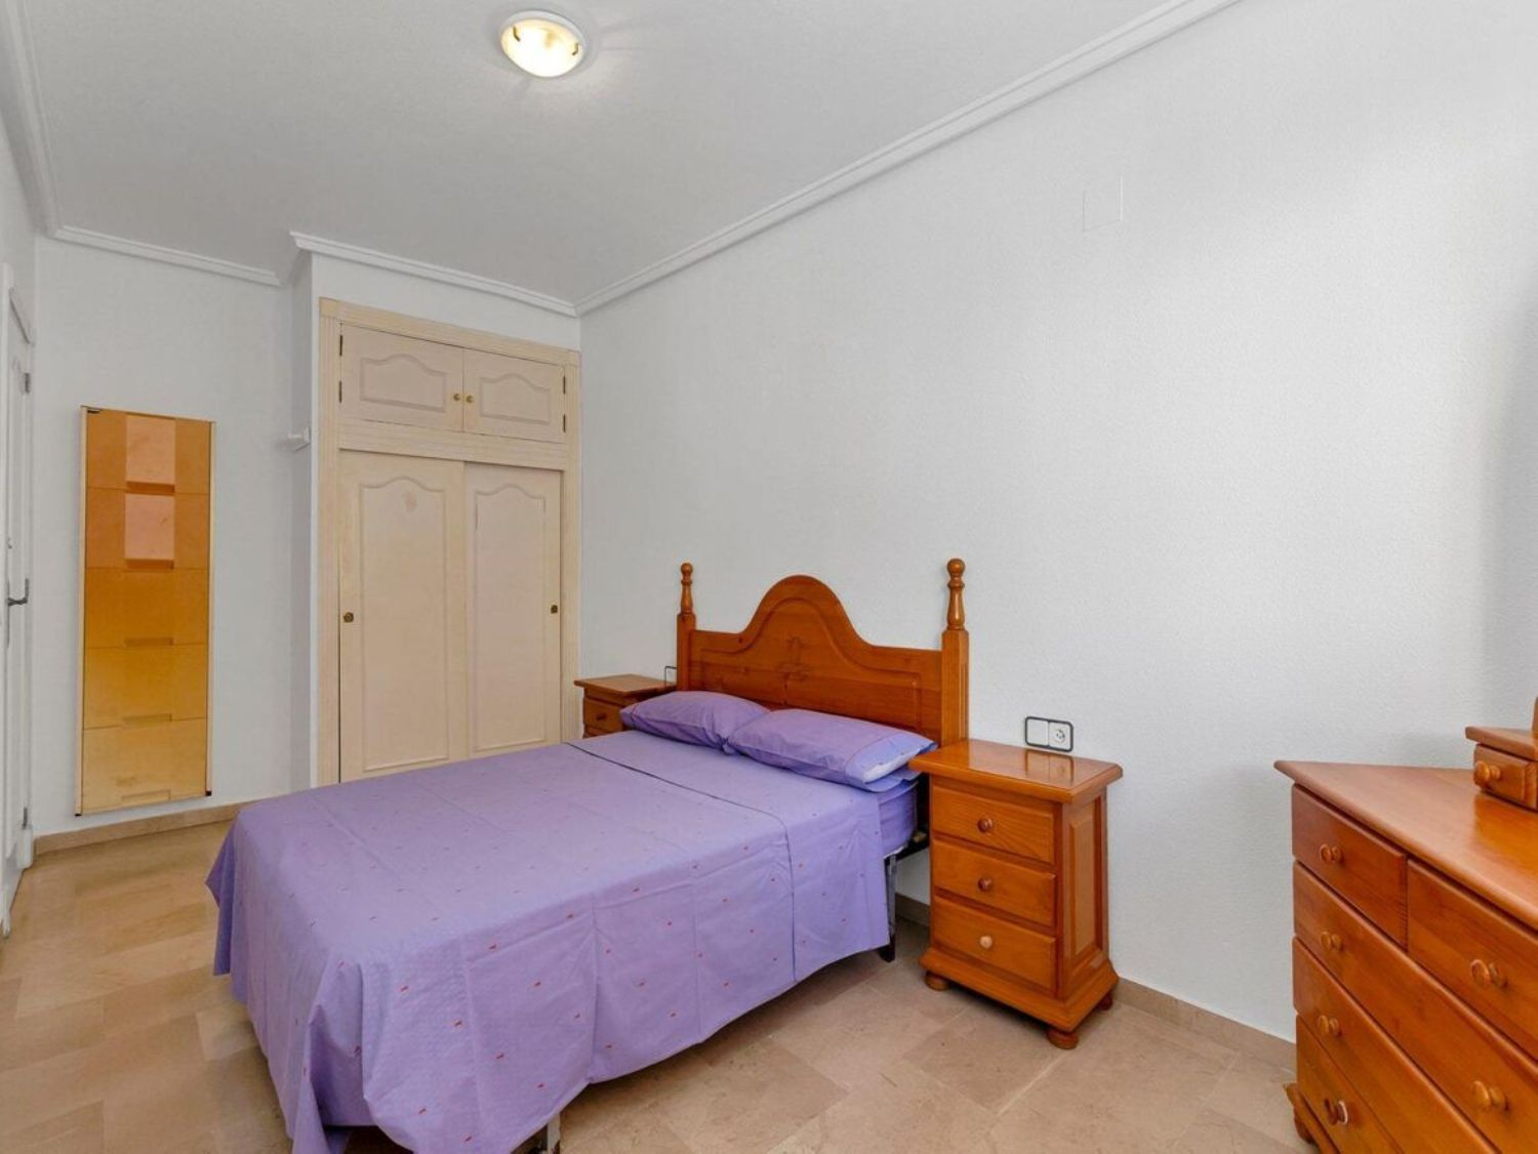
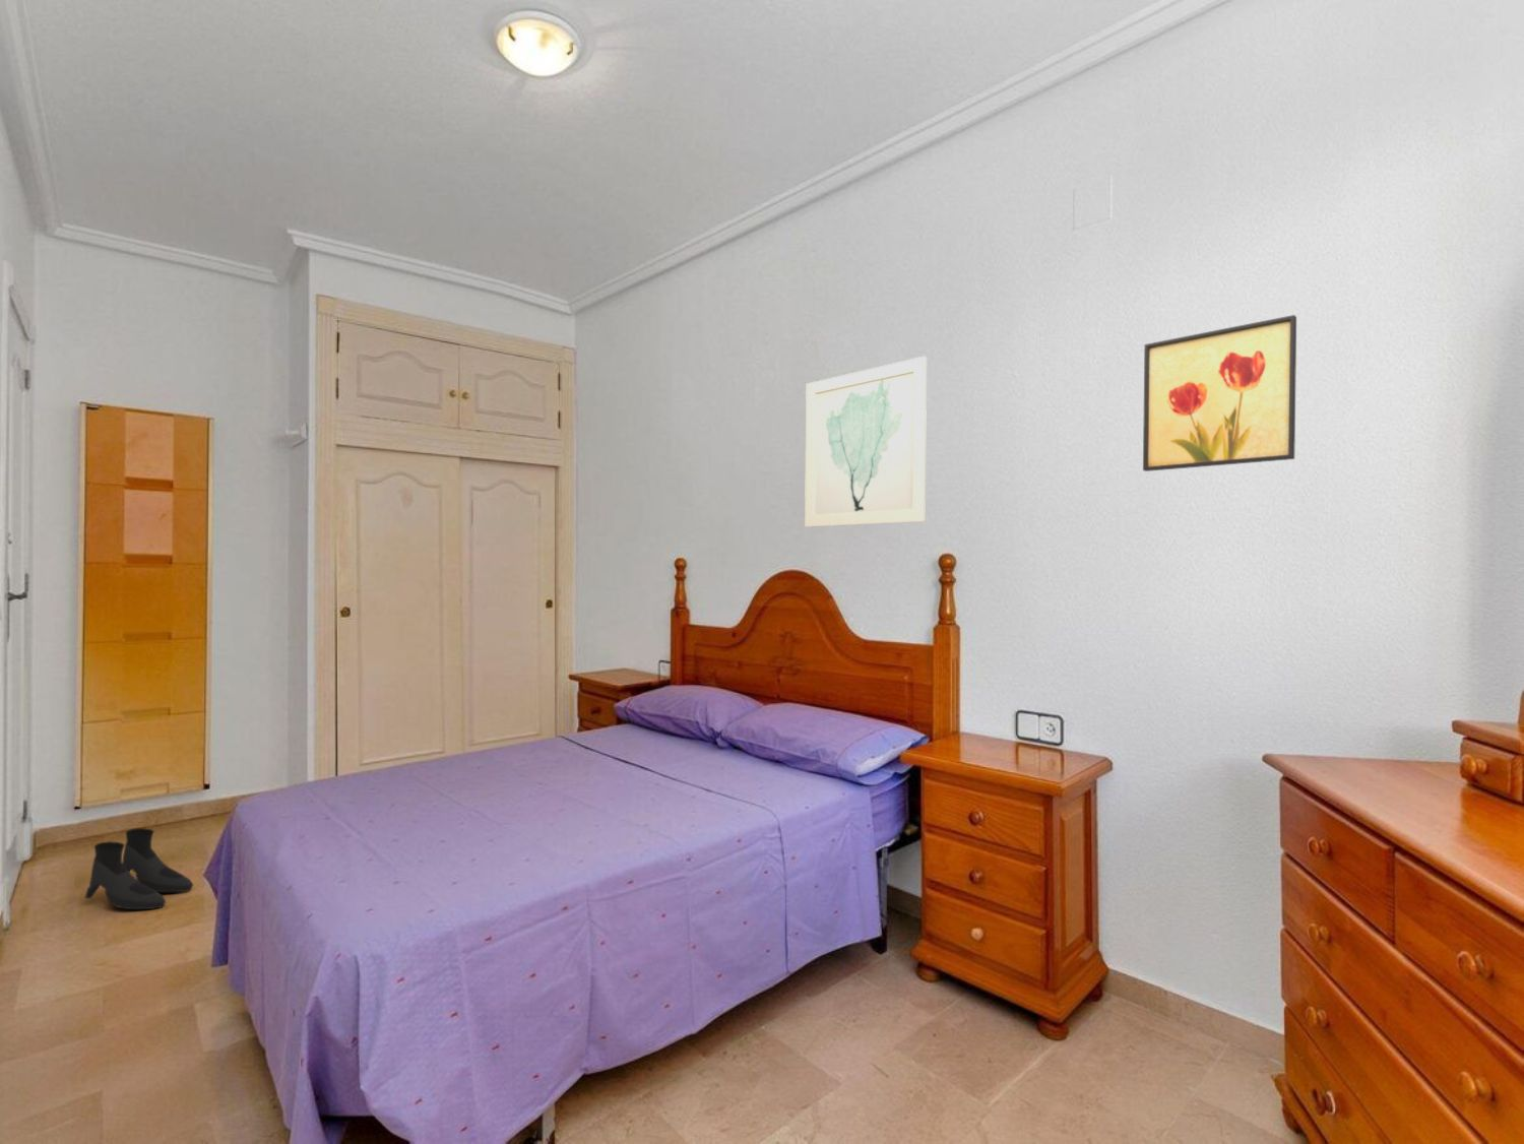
+ boots [84,827,194,911]
+ wall art [804,356,928,529]
+ wall art [1142,314,1297,472]
